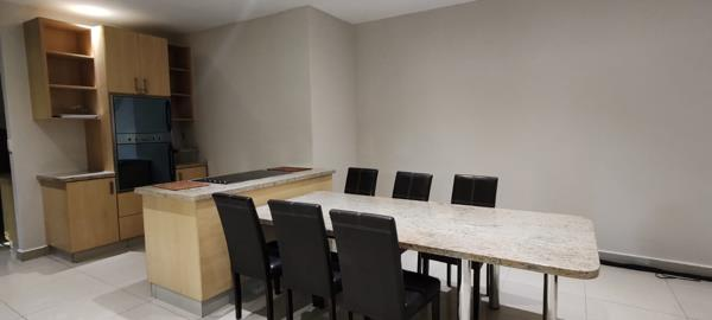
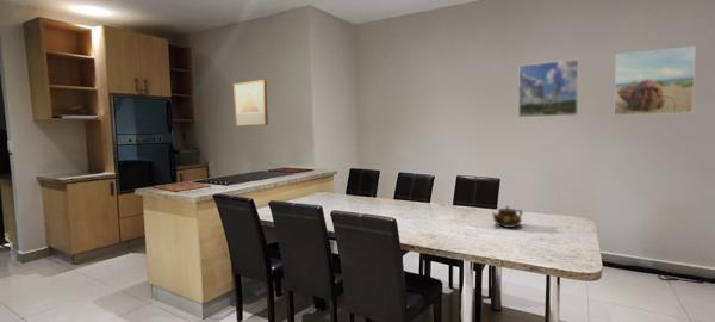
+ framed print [613,44,697,117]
+ wall art [232,79,269,128]
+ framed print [517,58,579,118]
+ teapot [491,205,523,229]
